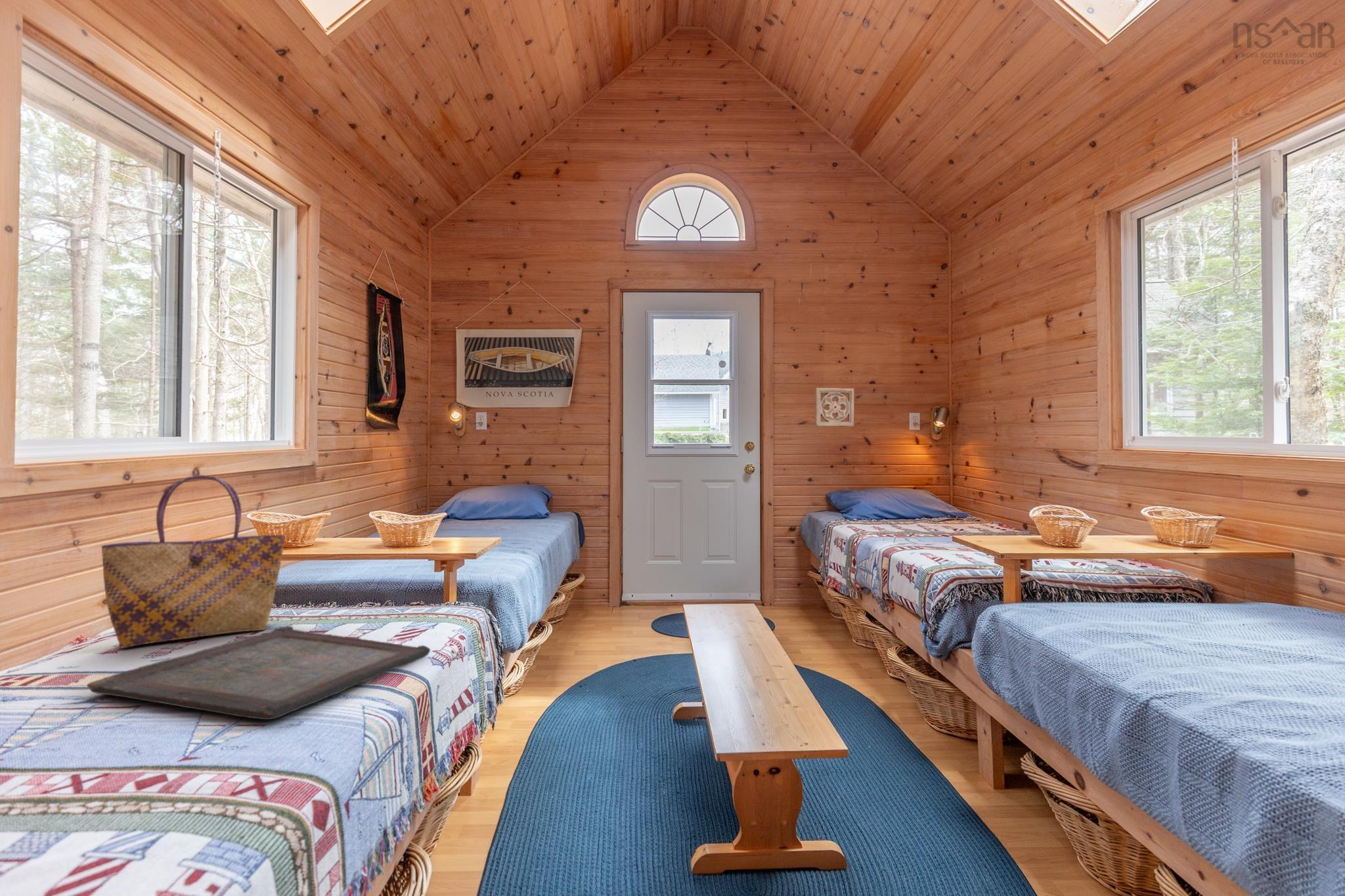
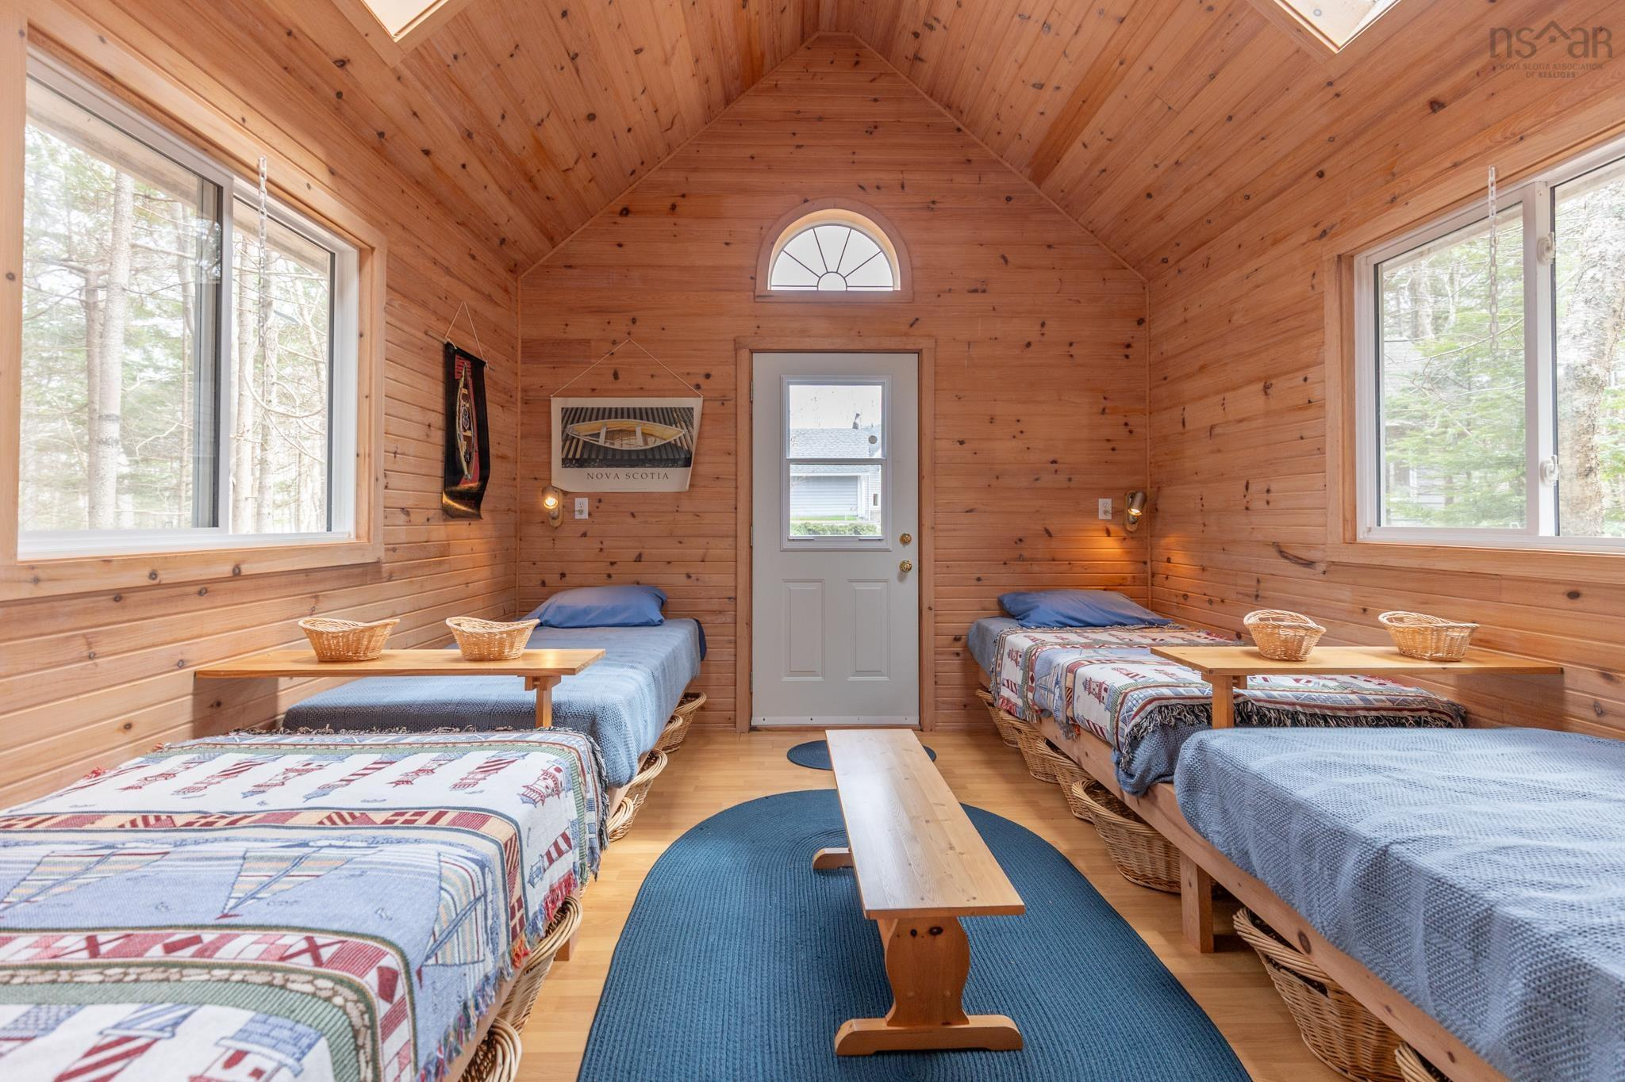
- wall ornament [815,387,854,427]
- serving tray [87,626,431,720]
- tote bag [100,475,286,649]
